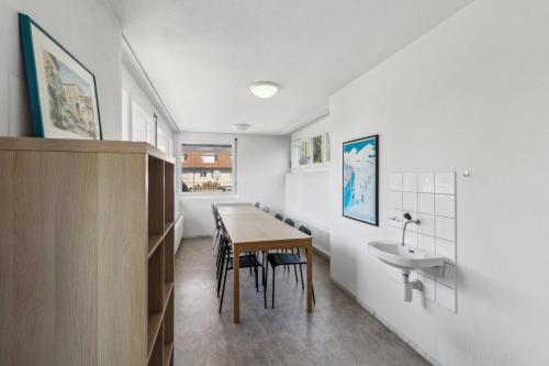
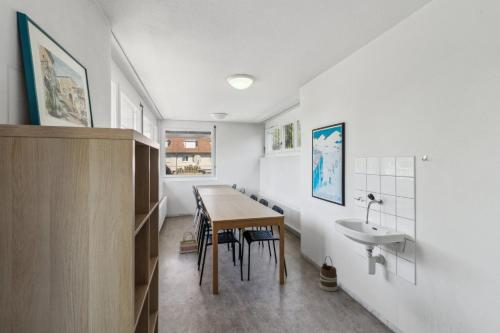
+ wooden bucket [319,255,339,292]
+ basket [178,230,198,255]
